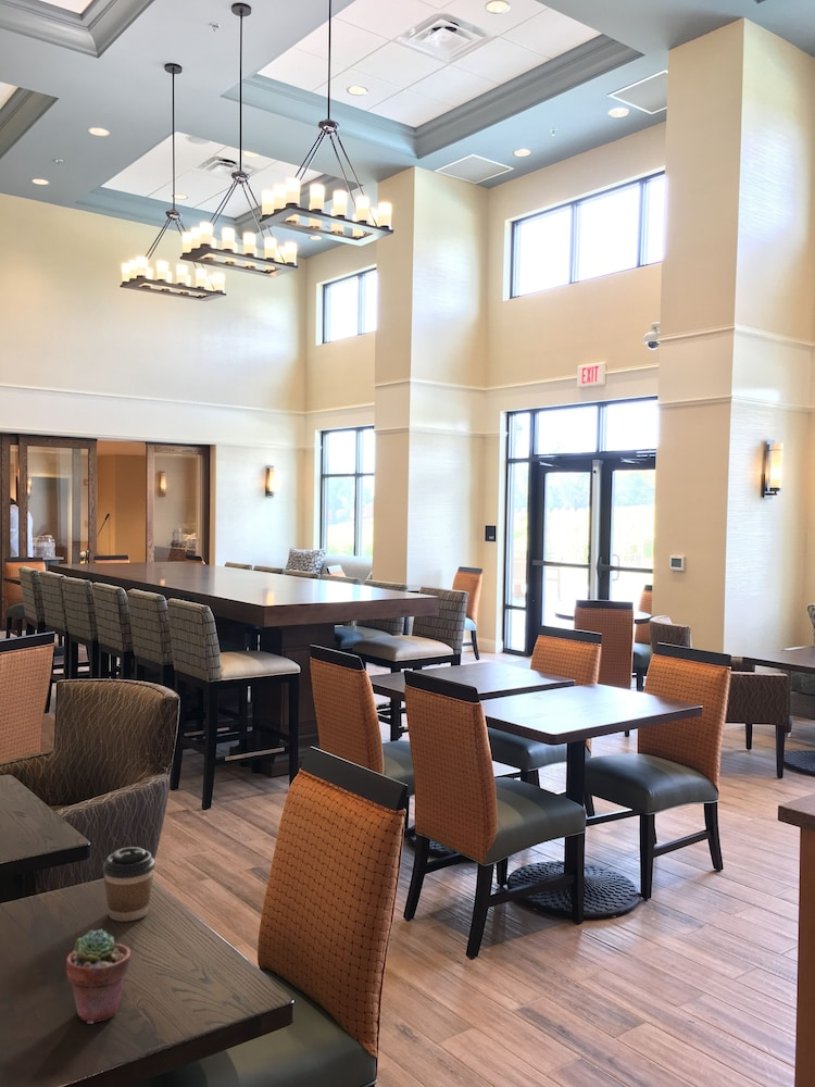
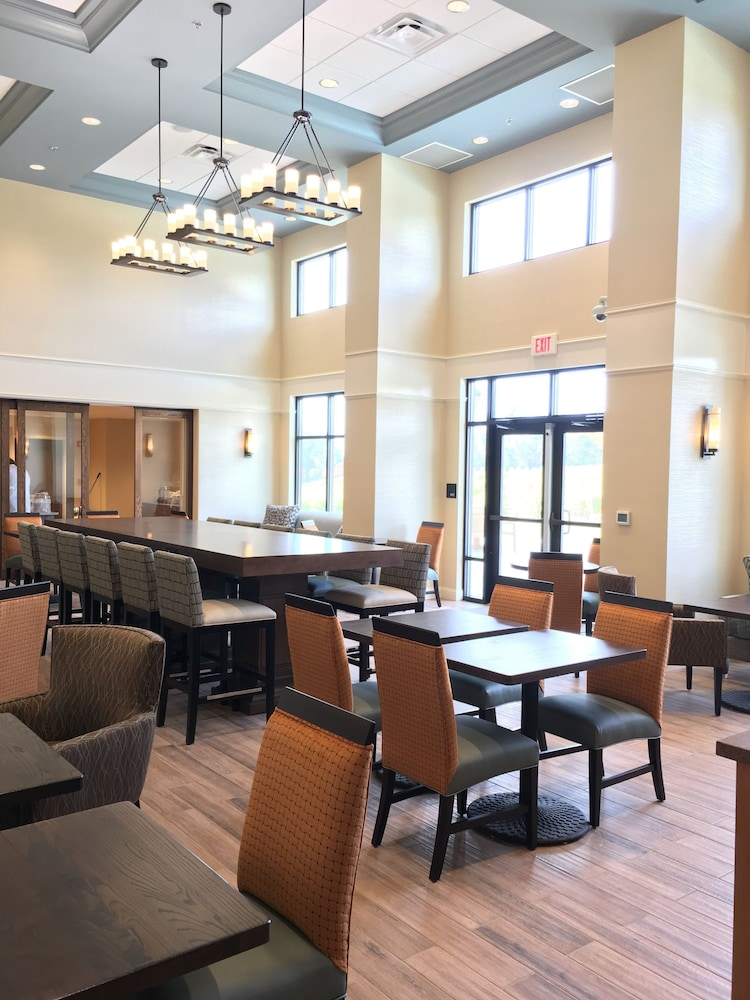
- potted succulent [65,928,131,1025]
- coffee cup [102,846,155,923]
